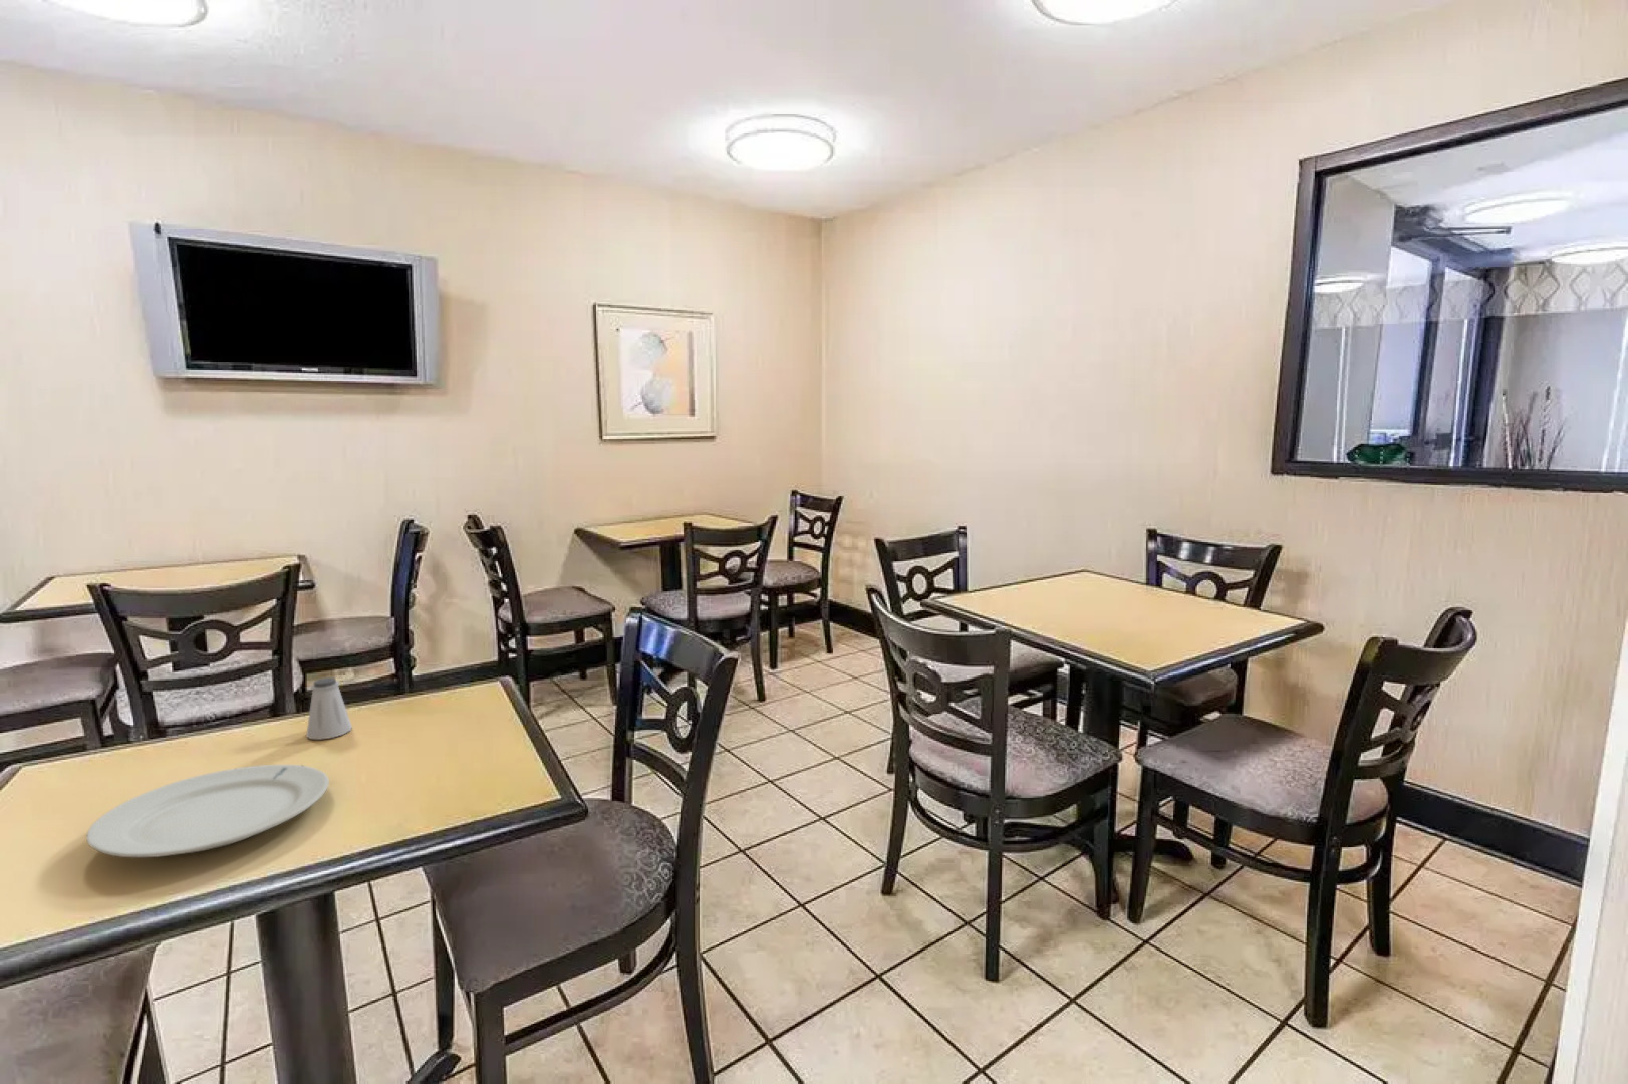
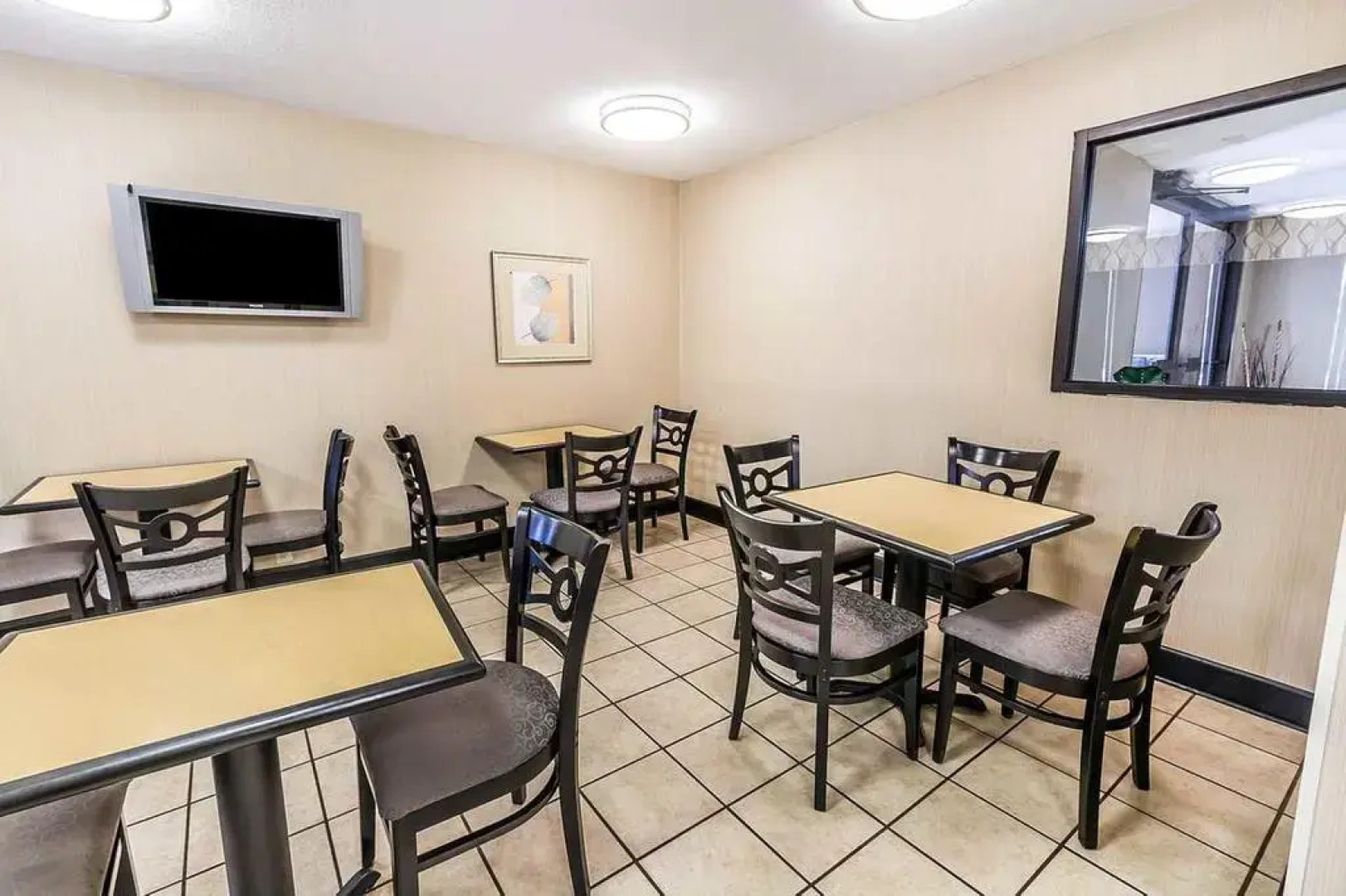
- saltshaker [305,676,353,740]
- chinaware [86,763,330,858]
